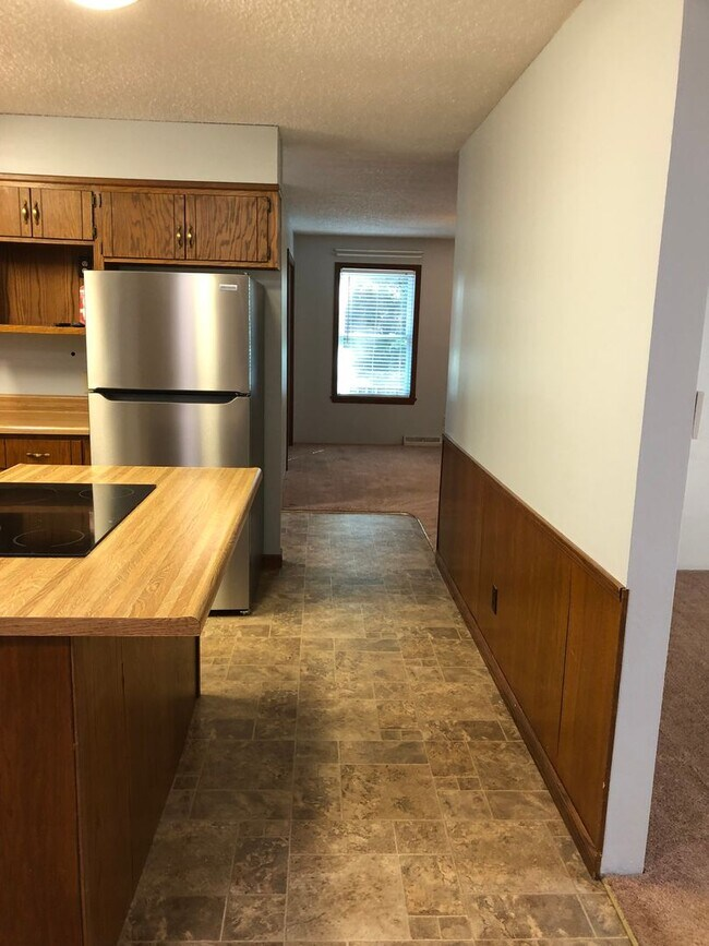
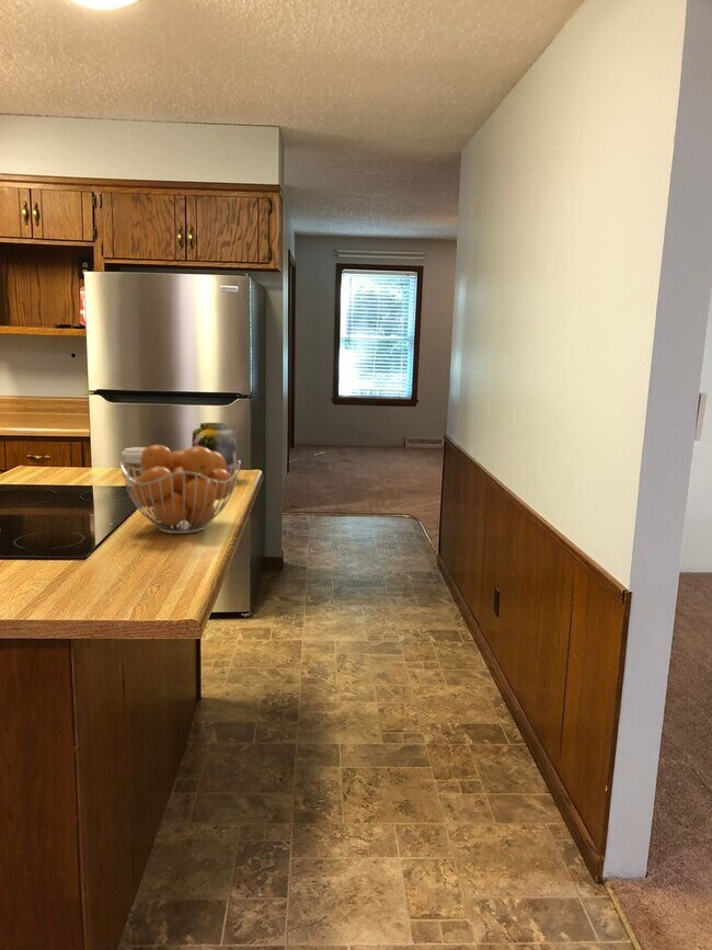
+ jar [191,422,237,482]
+ fruit basket [119,444,241,535]
+ coffee cup [120,446,147,487]
